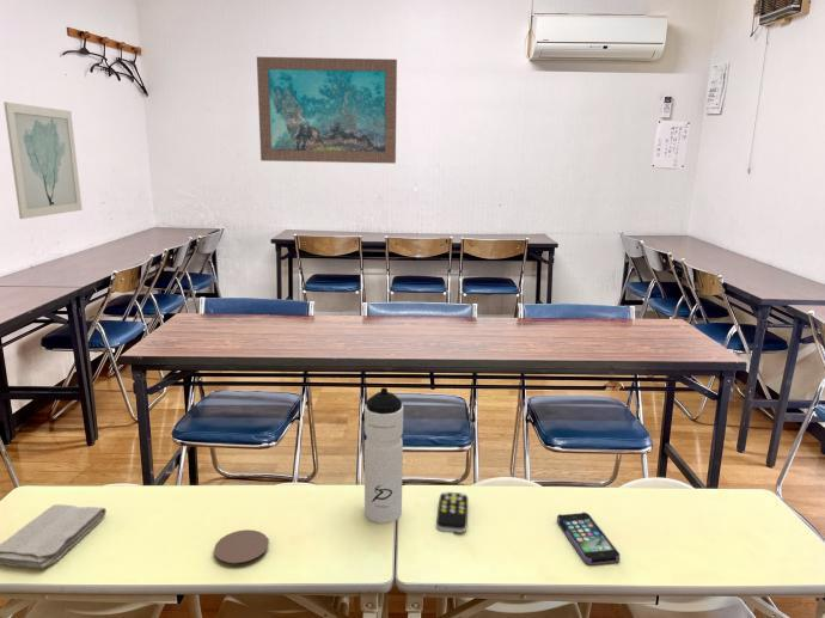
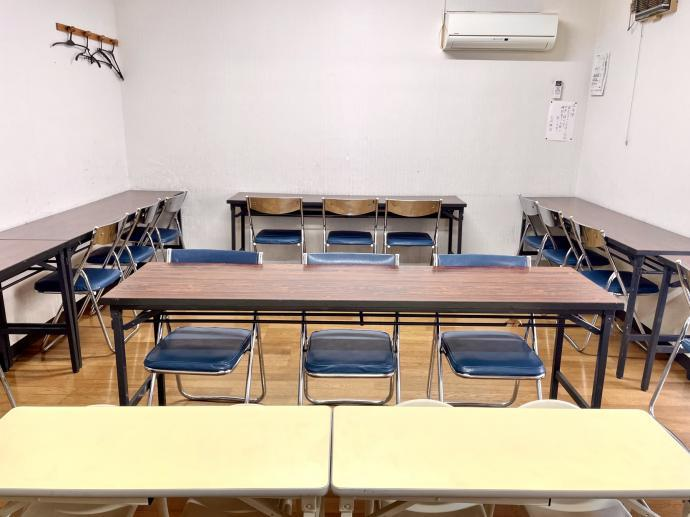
- wall art [256,56,398,165]
- smartphone [556,512,622,565]
- wall art [2,100,84,220]
- coaster [213,528,270,565]
- washcloth [0,503,108,569]
- water bottle [363,387,404,525]
- remote control [435,491,469,534]
